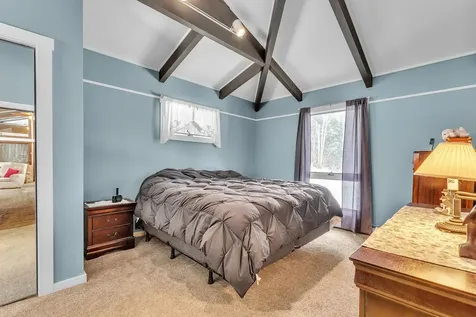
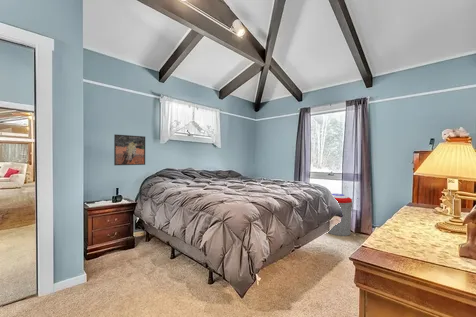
+ trash can [327,193,354,237]
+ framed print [113,134,146,166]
